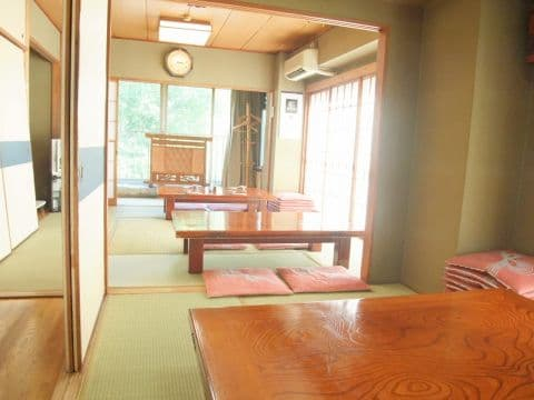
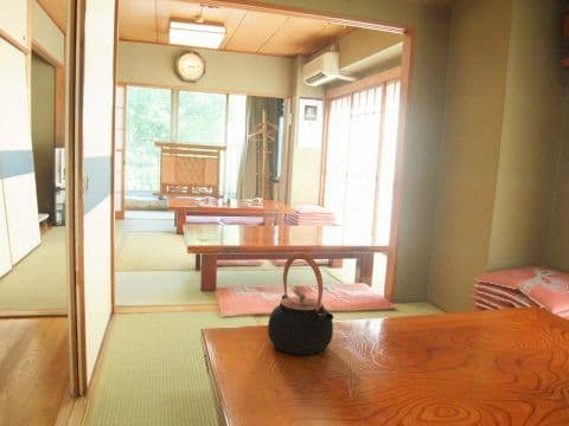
+ teapot [267,251,334,356]
